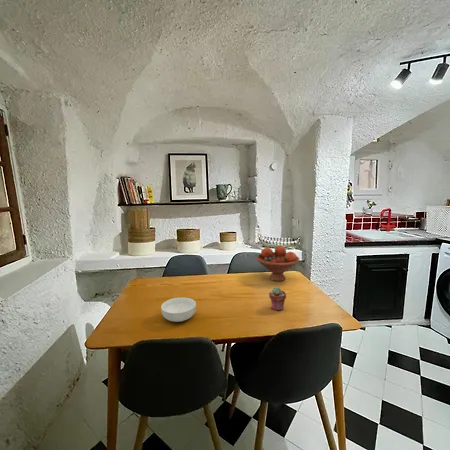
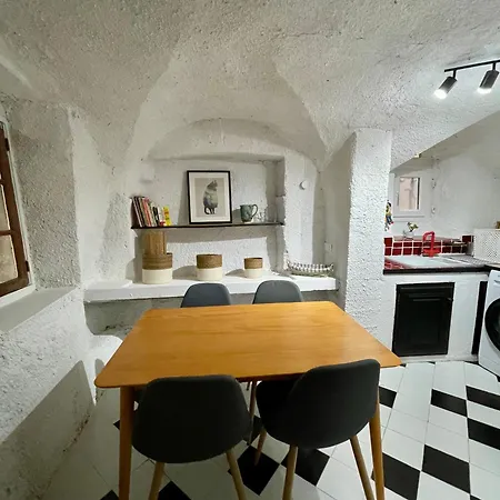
- cereal bowl [160,296,197,323]
- potted succulent [268,286,287,311]
- fruit bowl [256,245,300,282]
